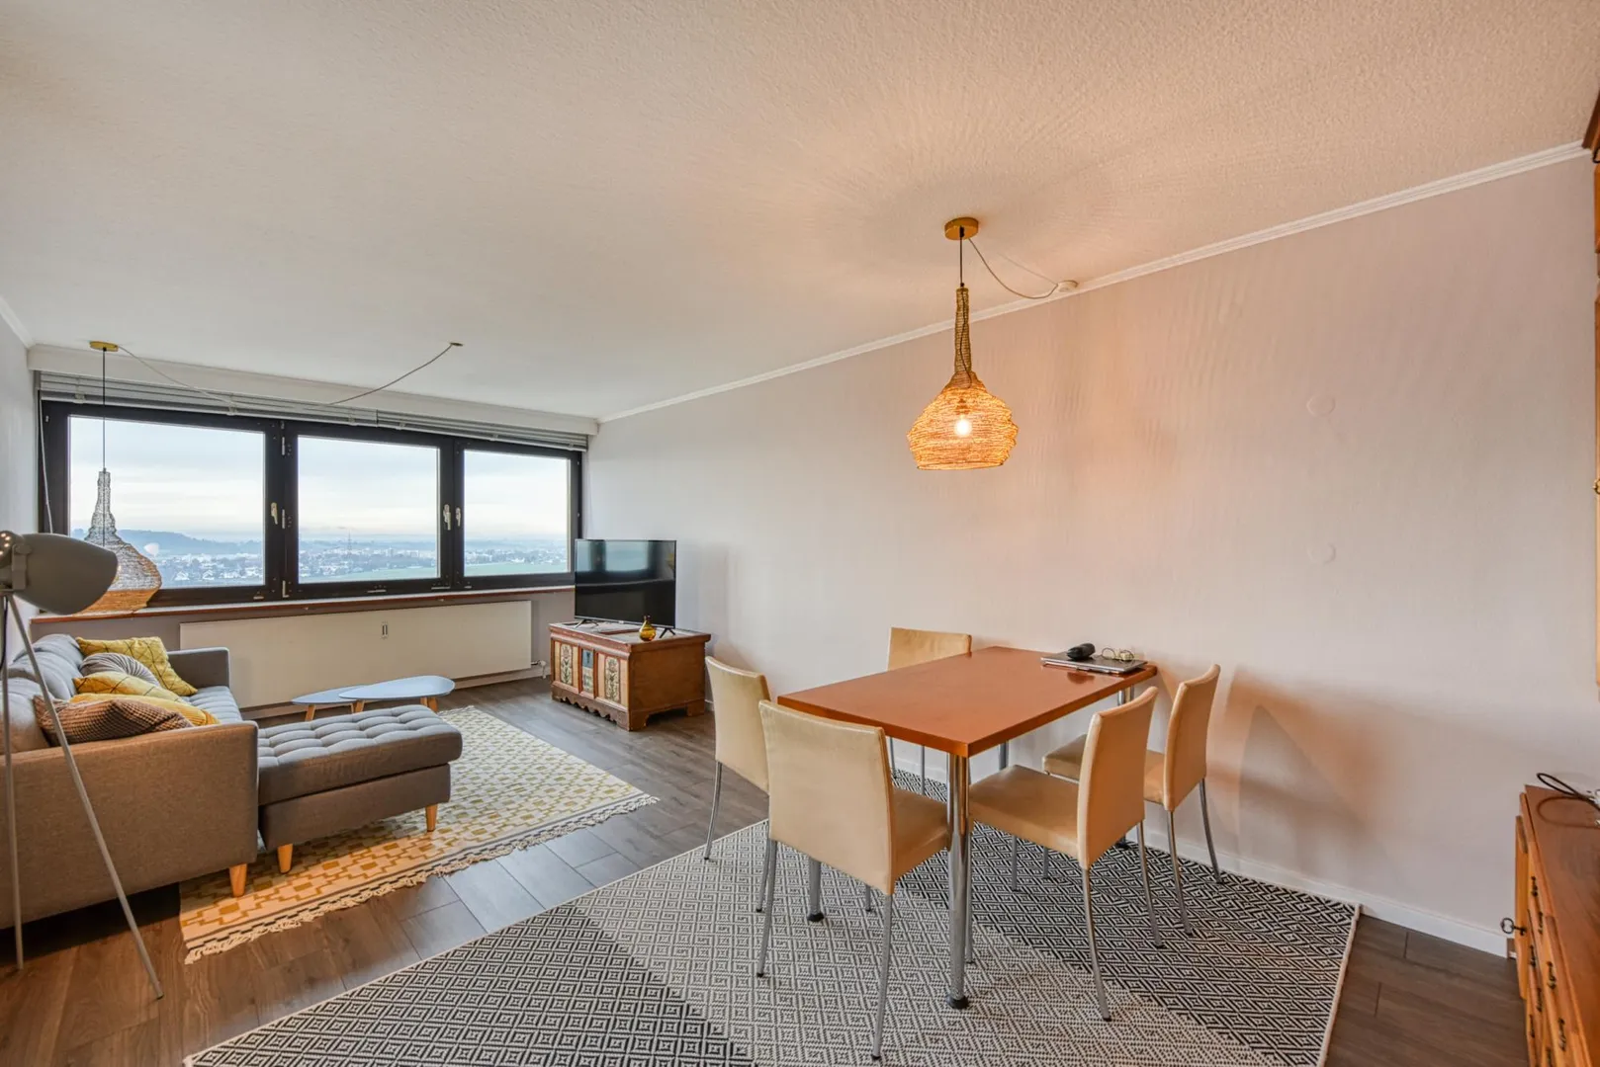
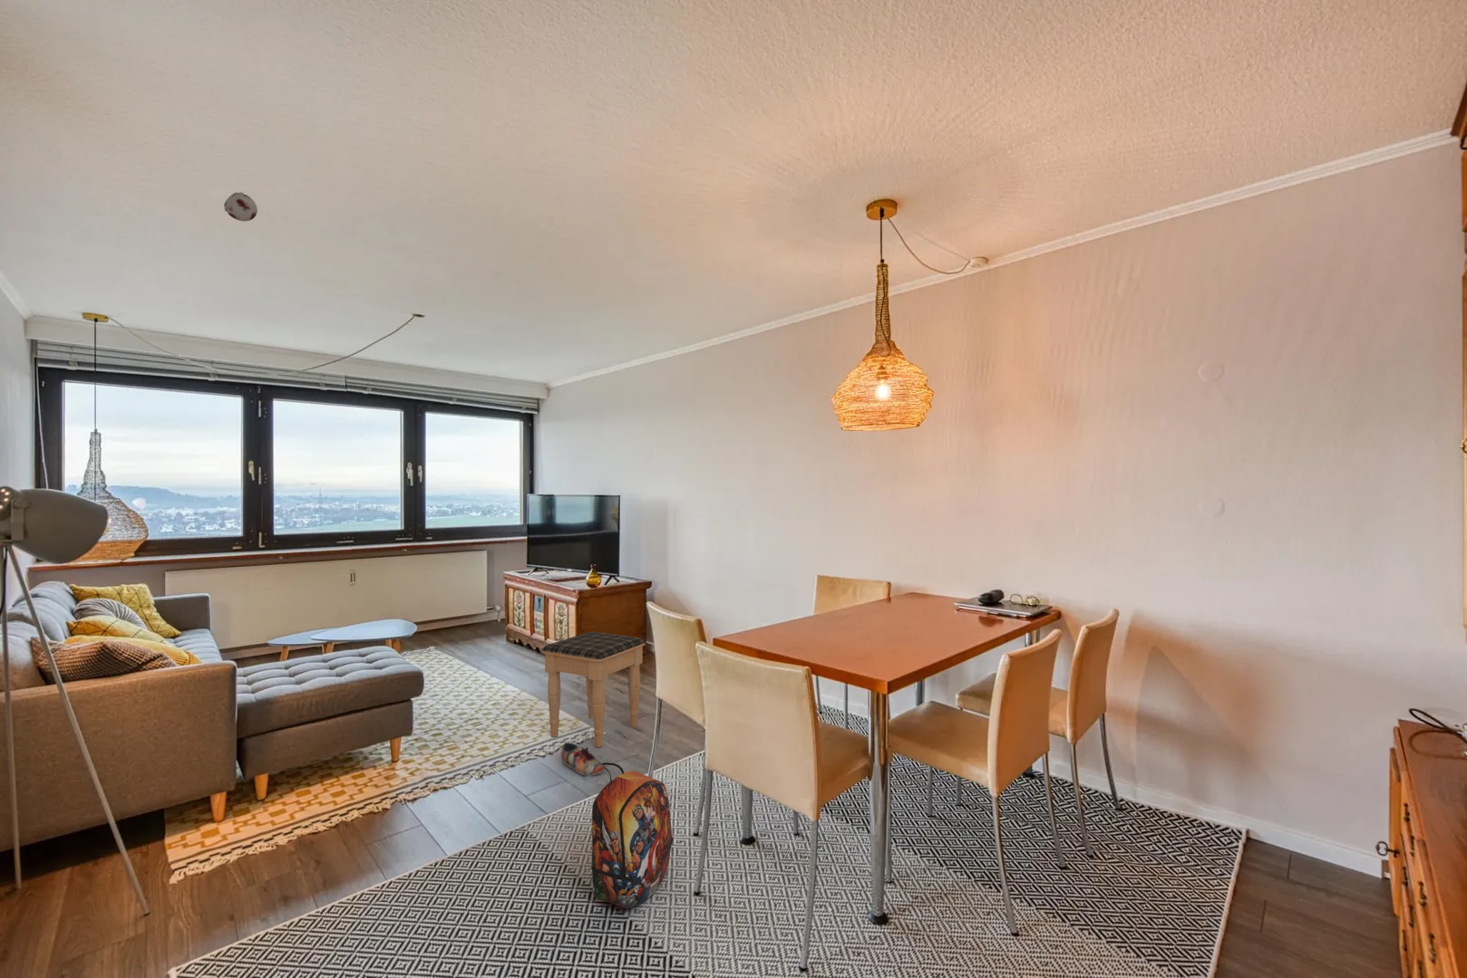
+ footstool [542,631,647,748]
+ smoke detector [223,191,259,222]
+ shoe [560,741,605,777]
+ backpack [590,762,675,909]
